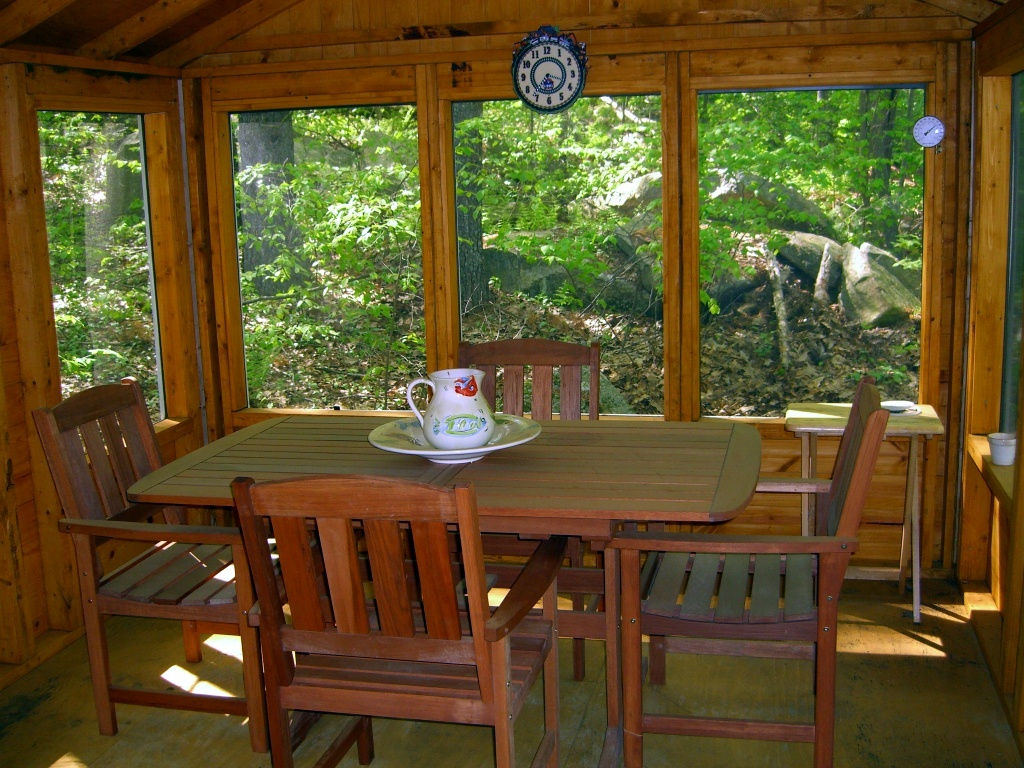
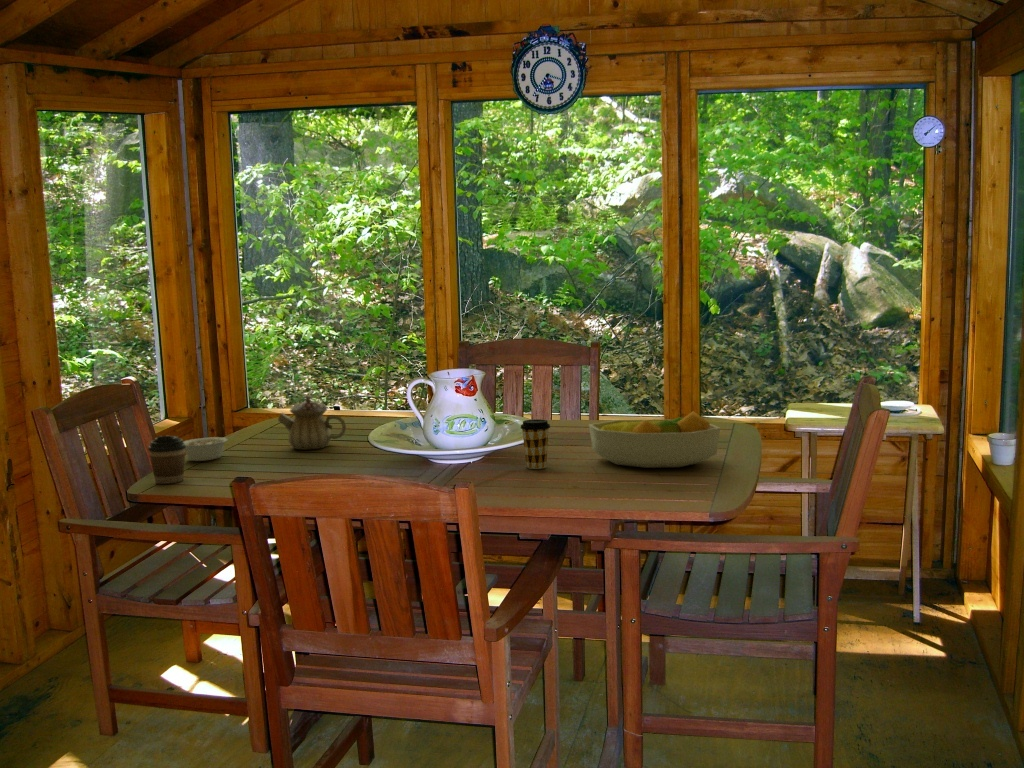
+ fruit bowl [588,410,721,469]
+ coffee cup [147,435,186,485]
+ legume [183,433,237,462]
+ coffee cup [520,418,551,470]
+ teapot [277,393,347,451]
